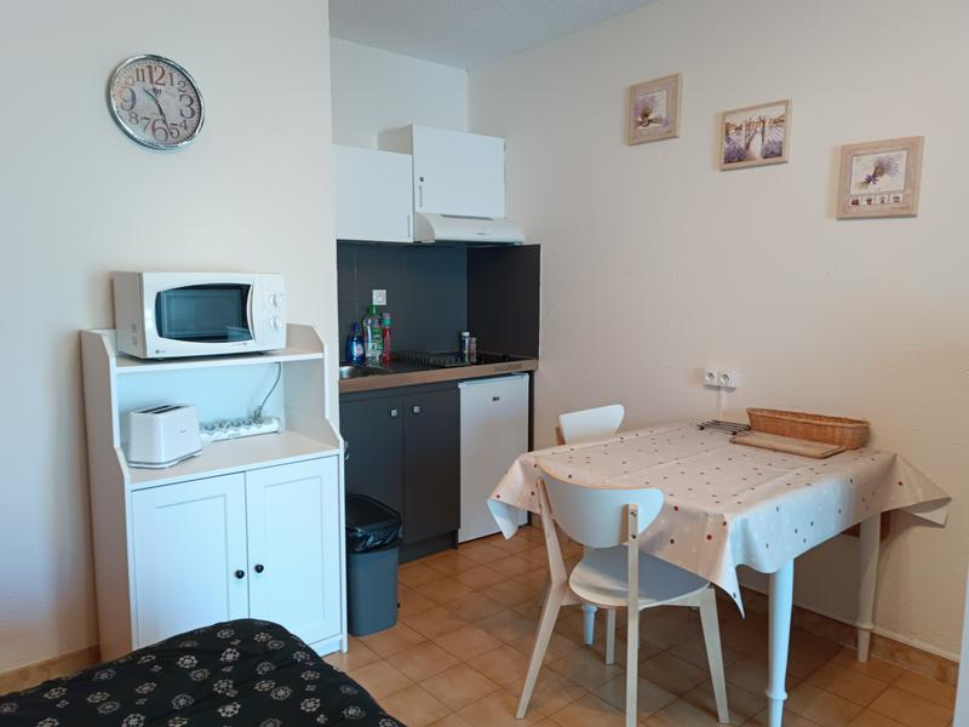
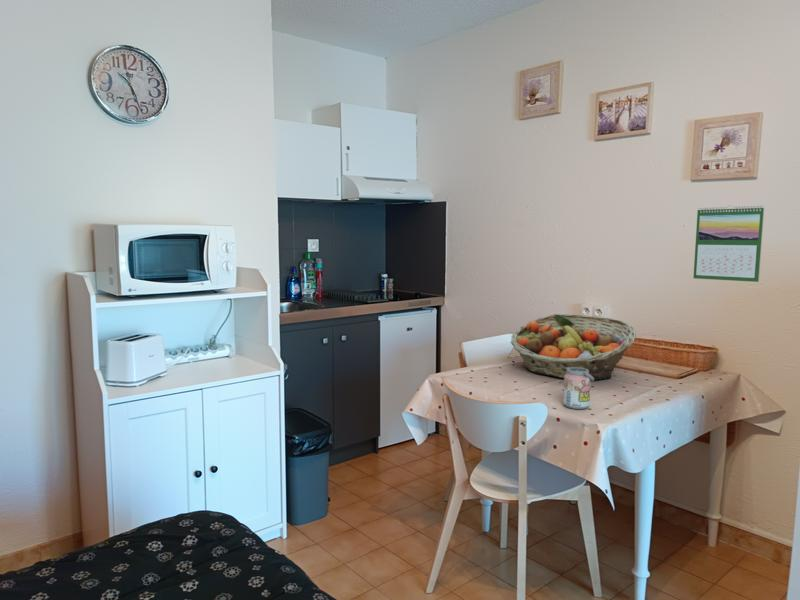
+ fruit basket [510,313,637,381]
+ calendar [692,204,765,283]
+ beverage can [562,367,595,410]
